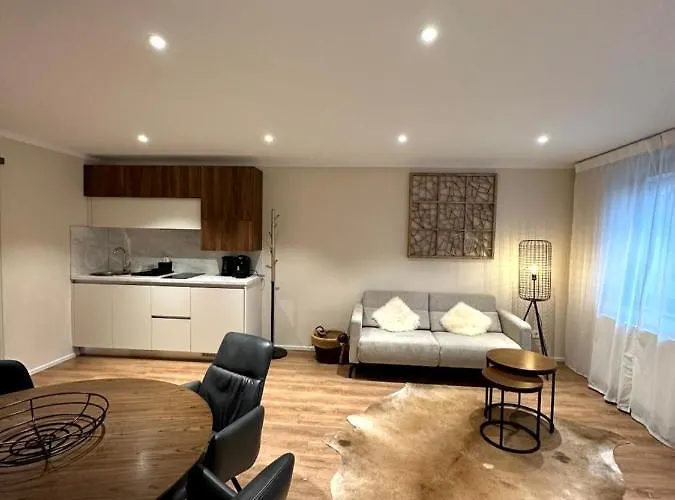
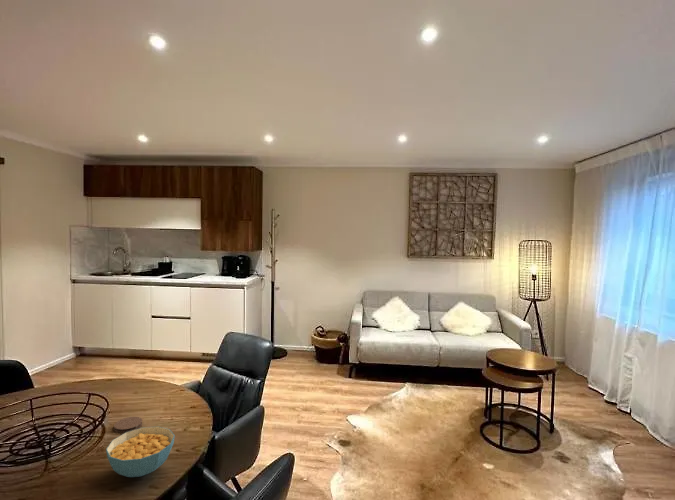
+ cereal bowl [105,425,176,478]
+ coaster [113,416,143,434]
